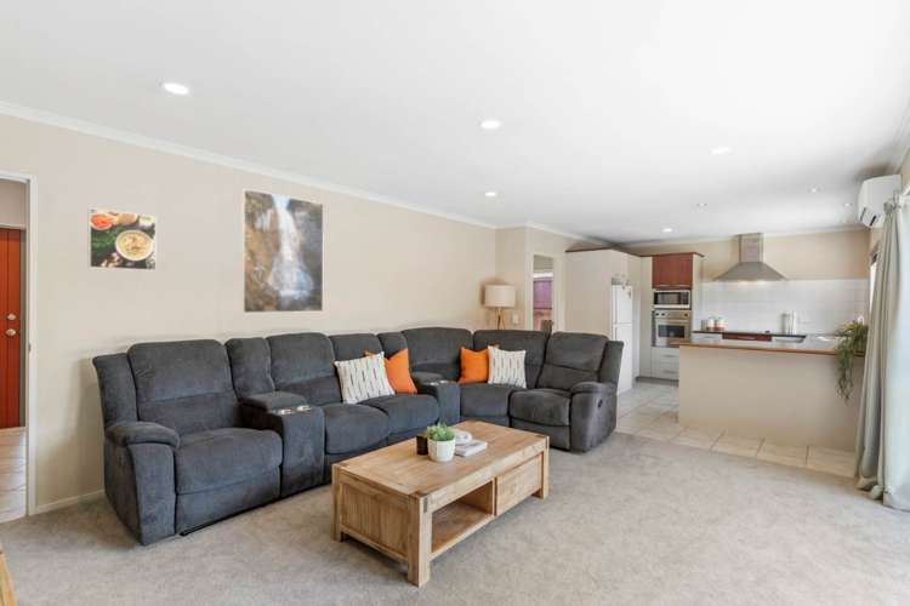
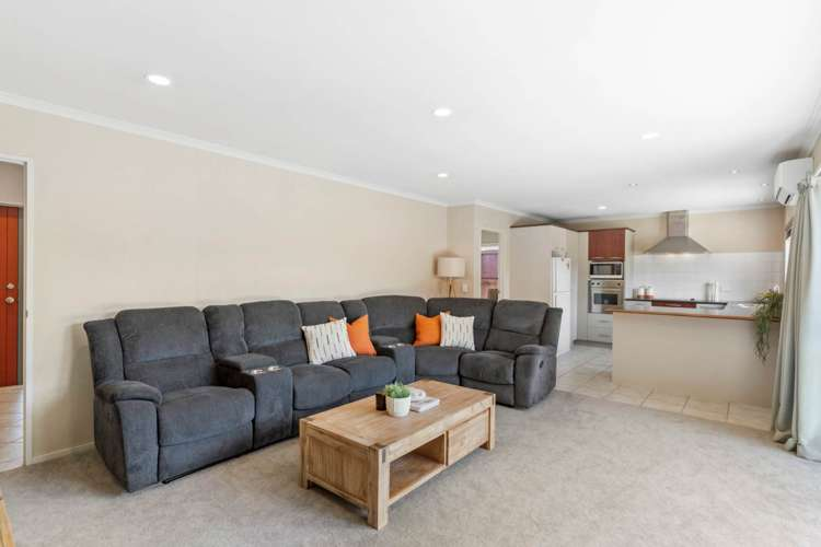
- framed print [87,207,158,271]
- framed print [240,188,325,314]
